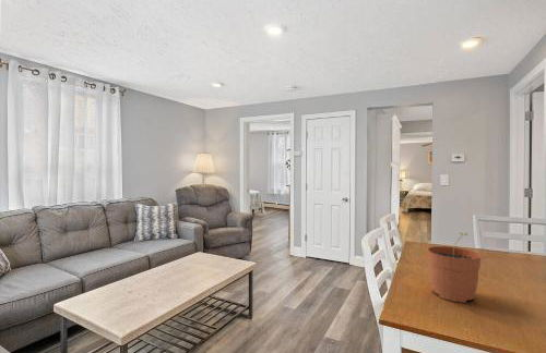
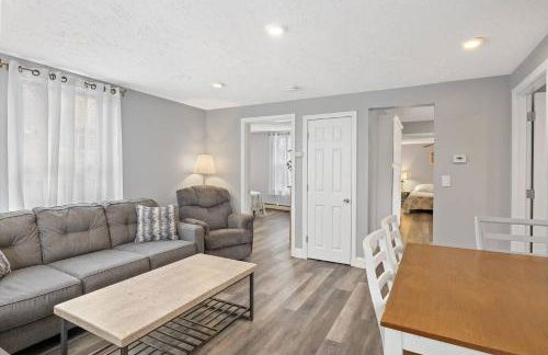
- plant pot [426,231,483,304]
